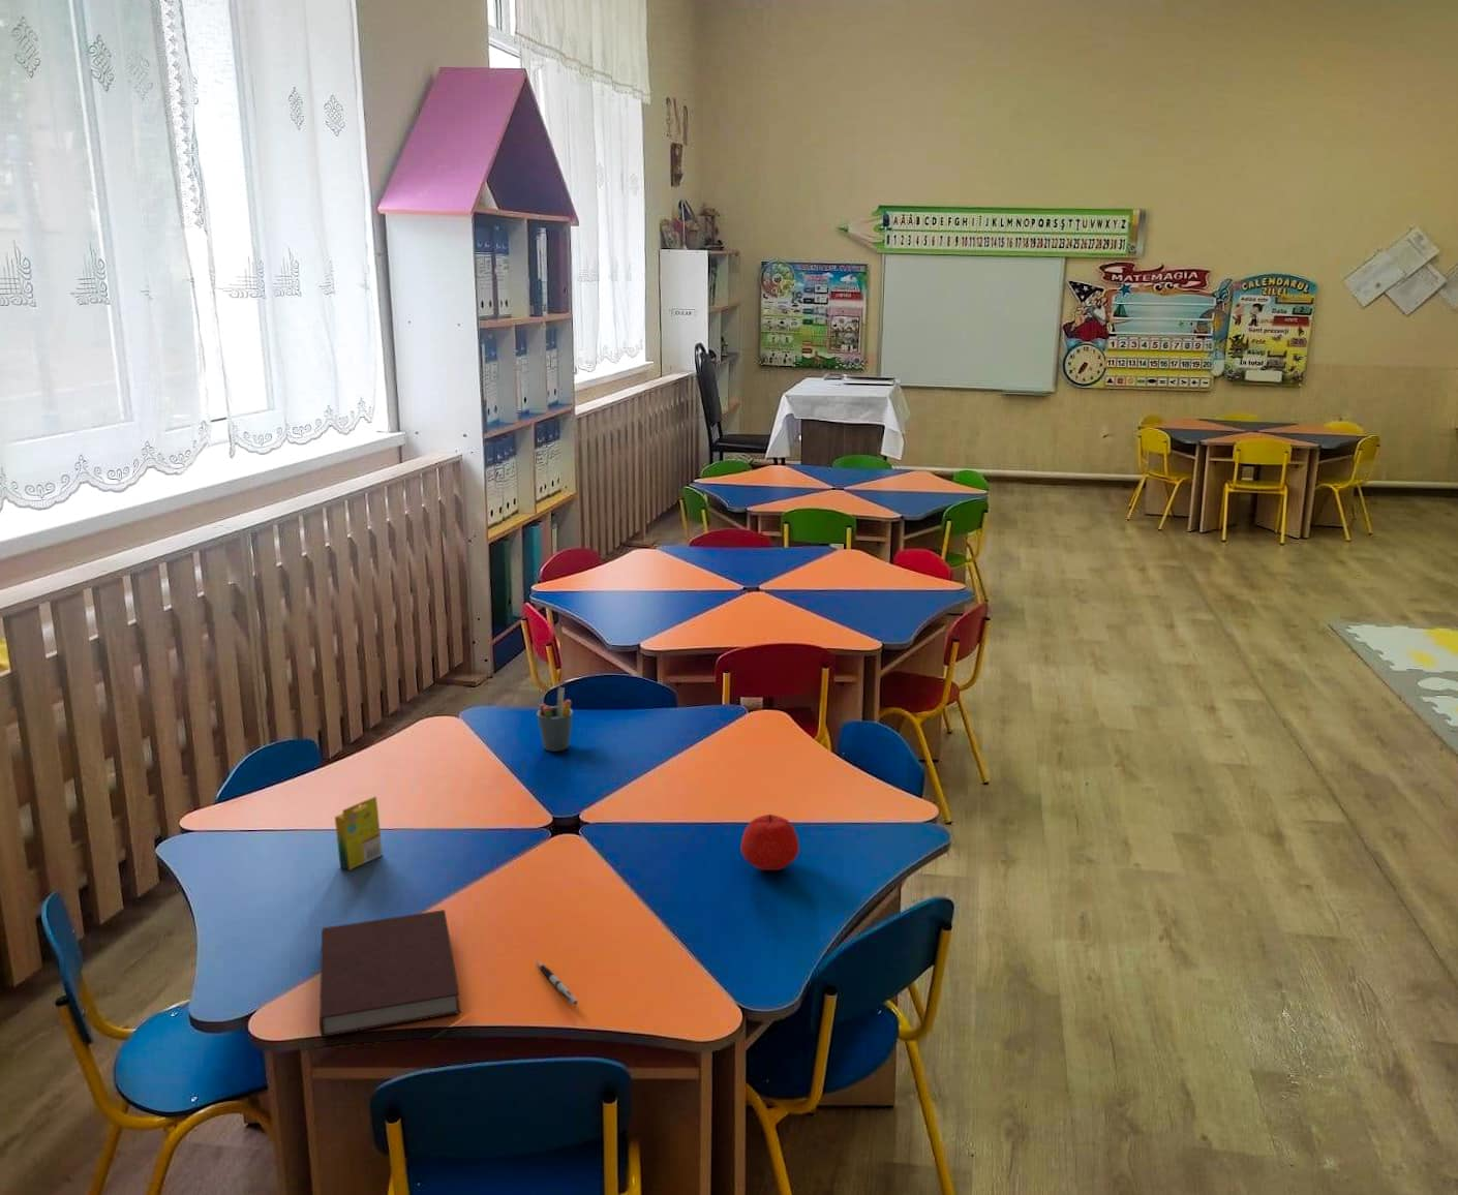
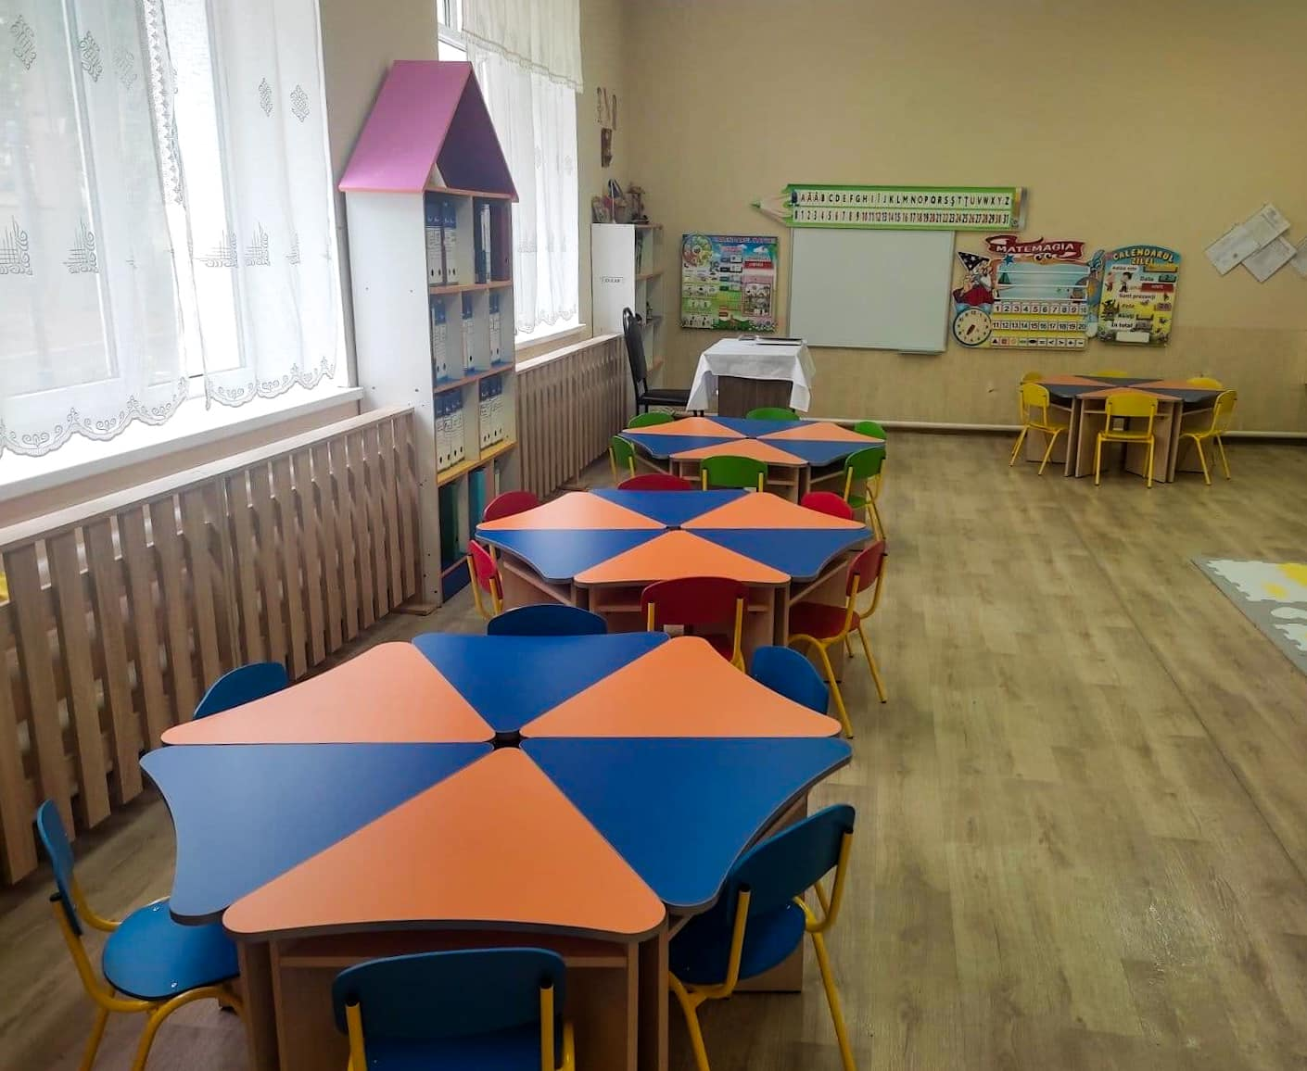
- notebook [318,908,461,1038]
- pen holder [535,686,574,753]
- crayon box [334,795,384,872]
- apple [740,814,800,872]
- pen [536,961,579,1006]
